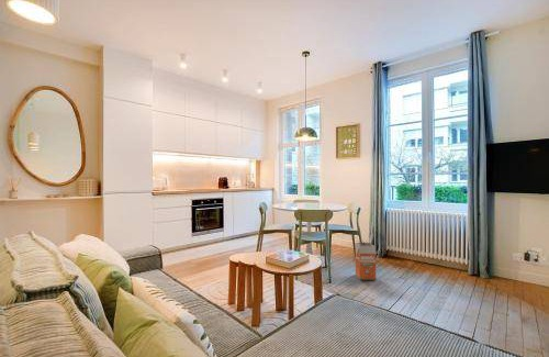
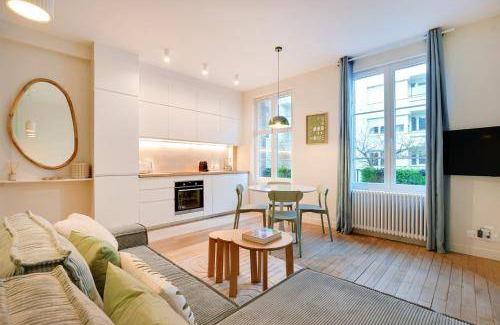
- waste bin [355,241,377,281]
